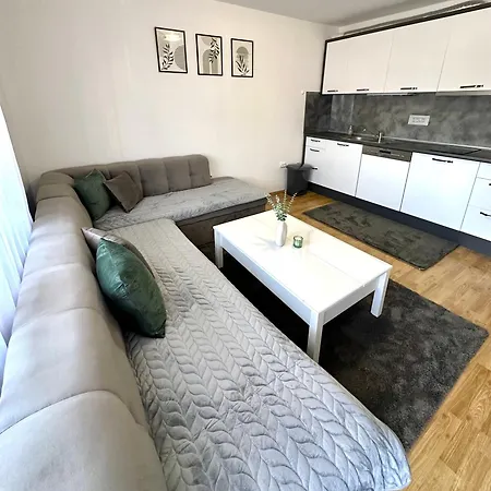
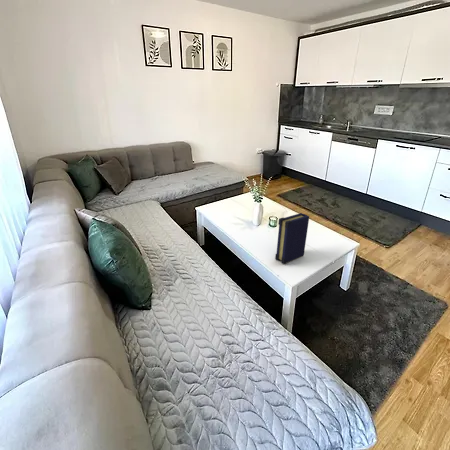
+ book [274,212,310,265]
